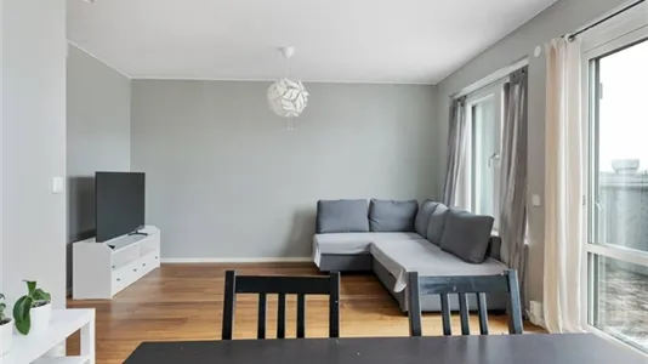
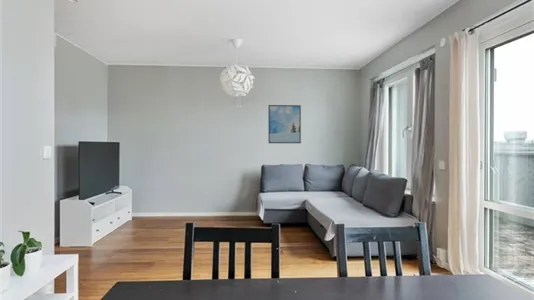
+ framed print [268,104,302,144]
